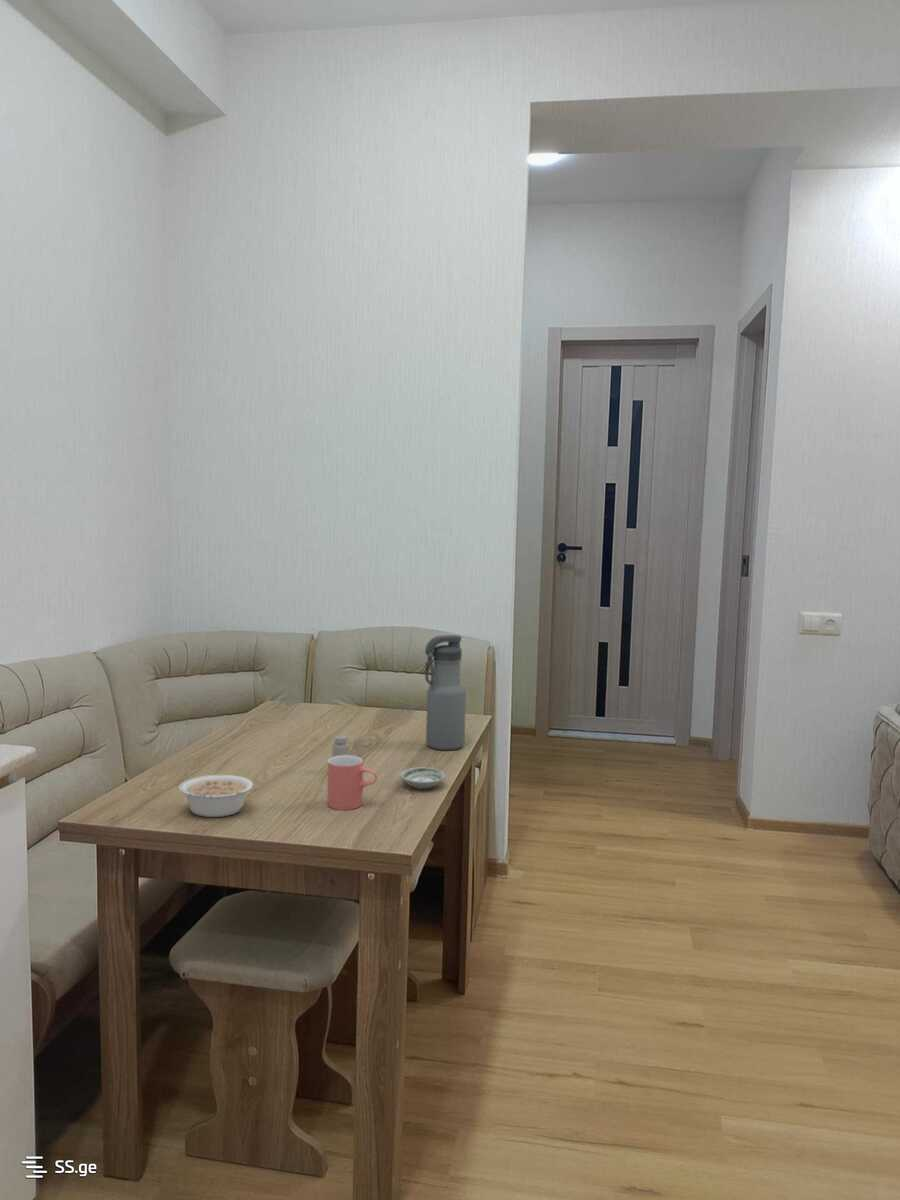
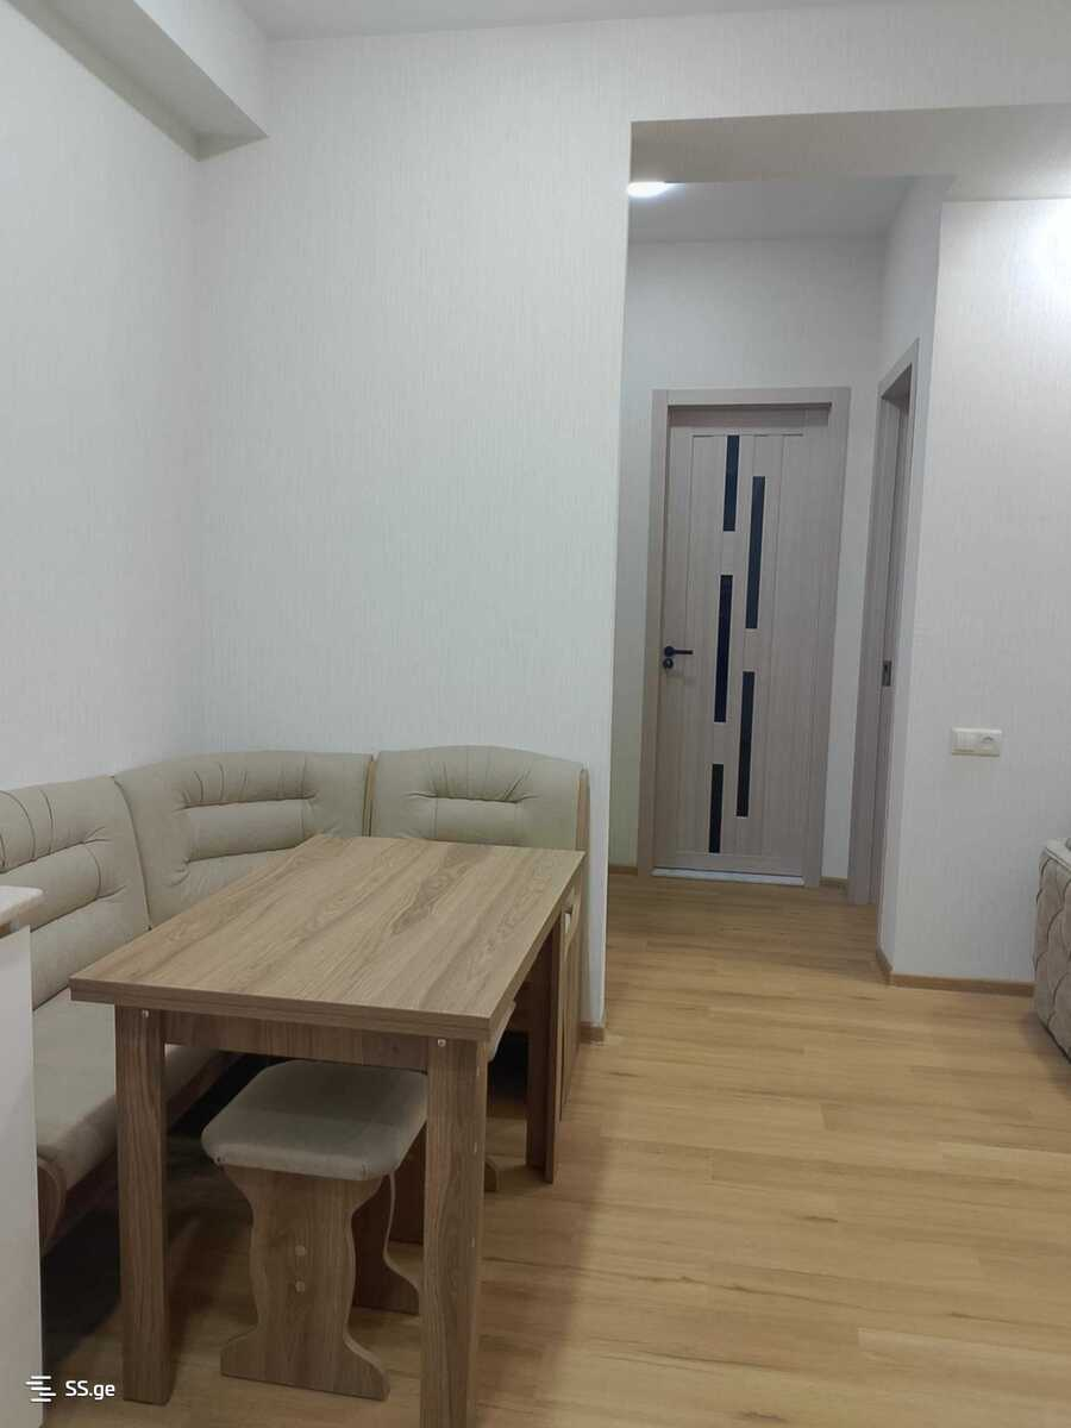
- legume [178,774,254,818]
- saucer [399,767,446,790]
- water bottle [424,634,467,751]
- cup [327,754,378,811]
- saltshaker [331,734,350,758]
